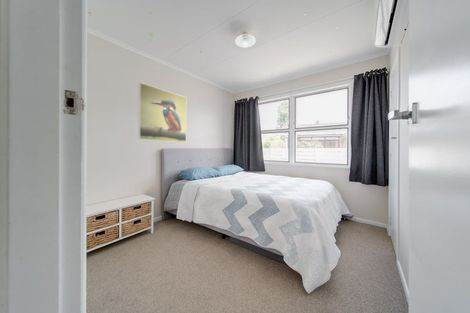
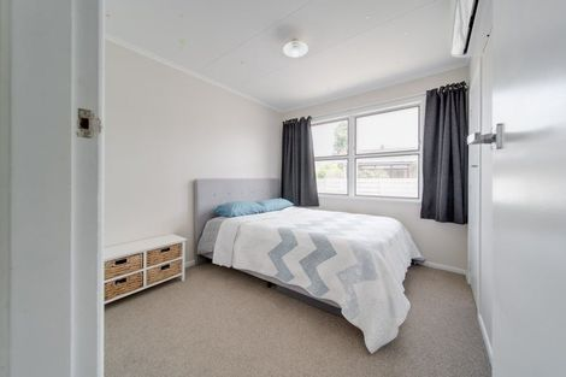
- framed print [138,82,187,144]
